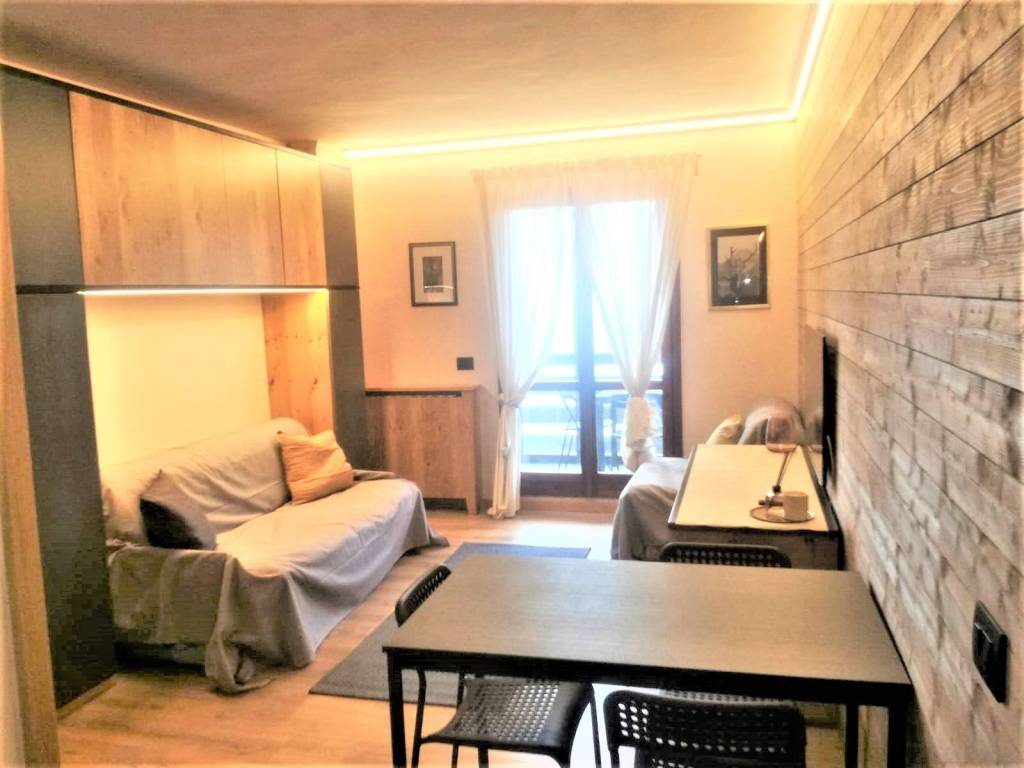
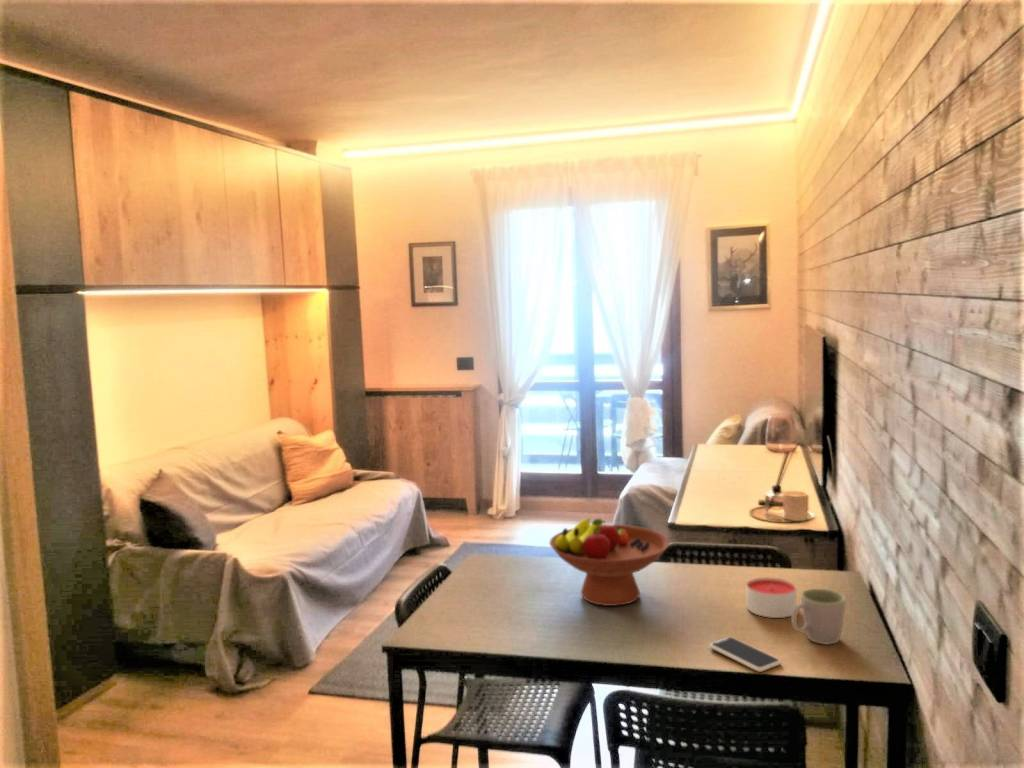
+ fruit bowl [548,517,670,607]
+ smartphone [709,636,782,673]
+ candle [745,576,798,619]
+ mug [790,588,847,646]
